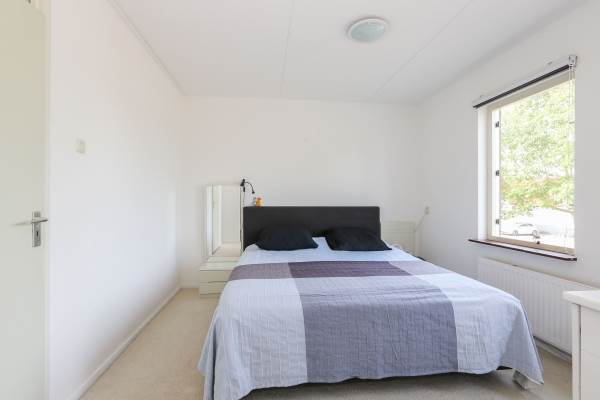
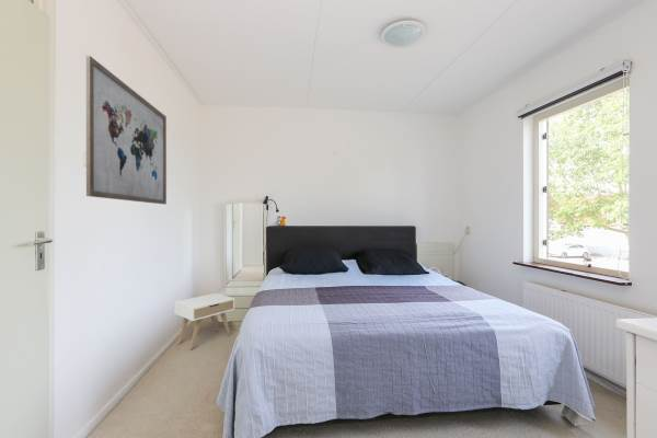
+ wall art [85,55,168,206]
+ nightstand [173,292,235,350]
